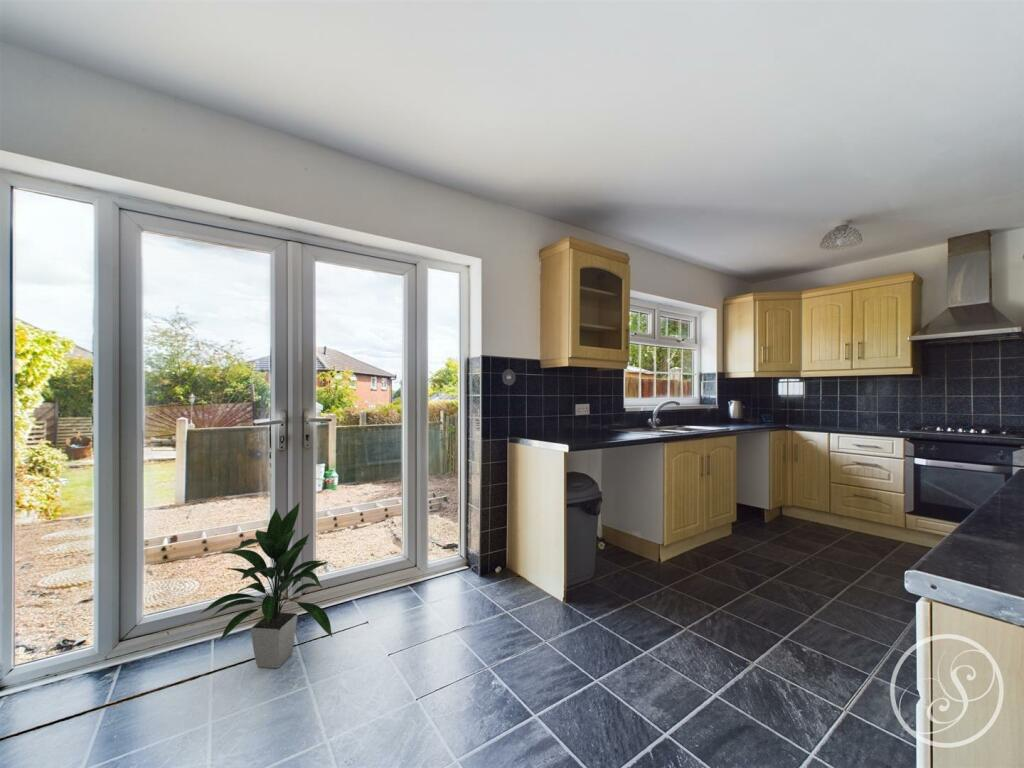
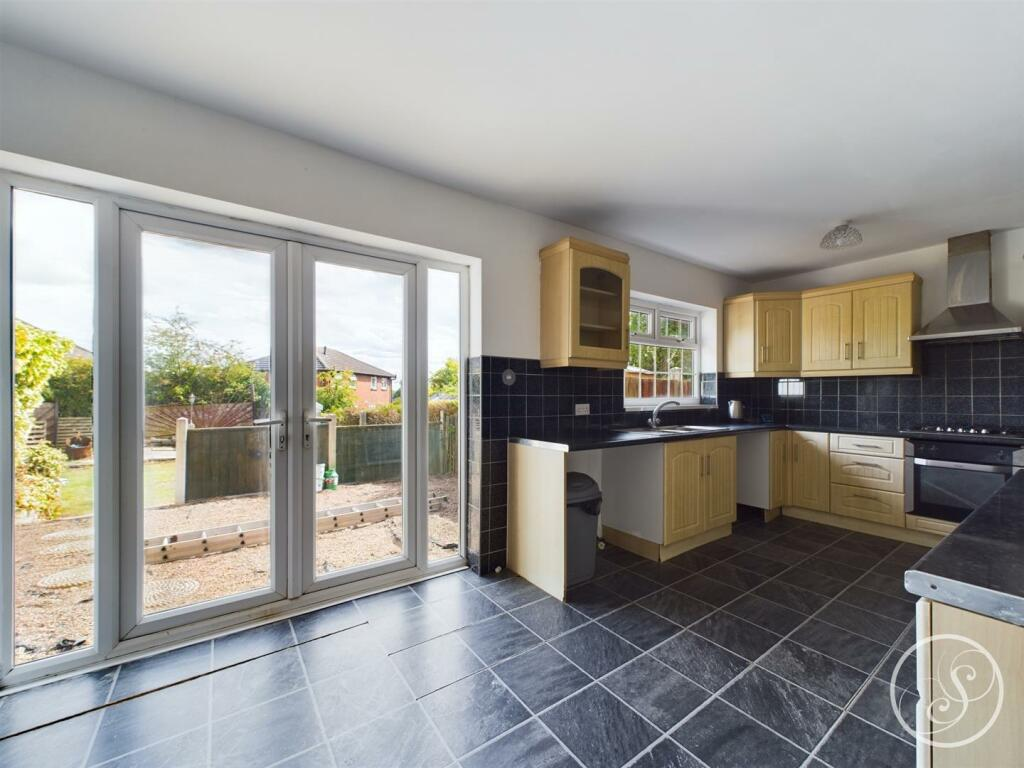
- indoor plant [199,501,333,669]
